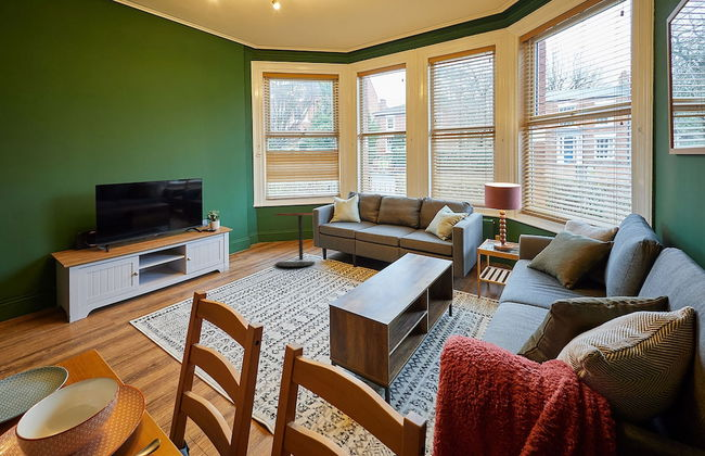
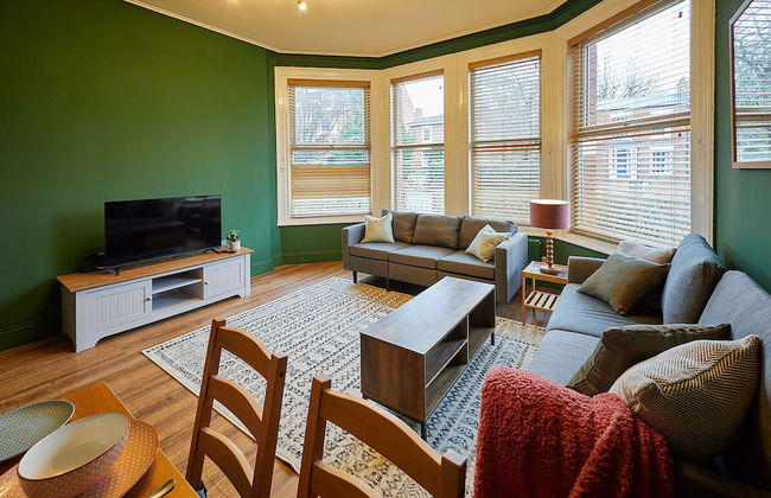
- side table [273,212,316,268]
